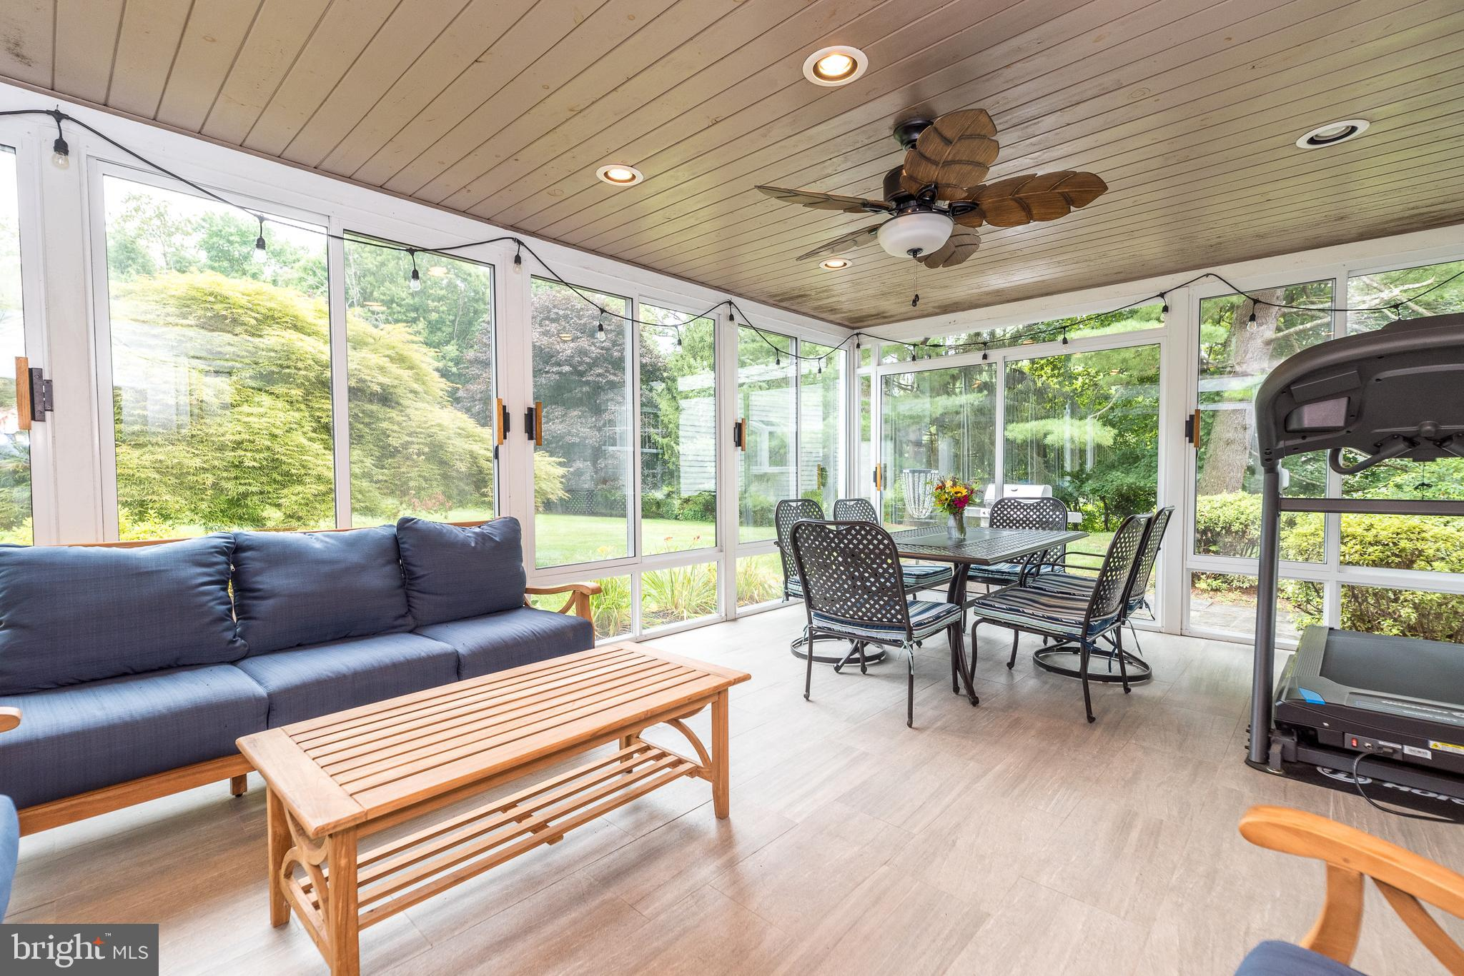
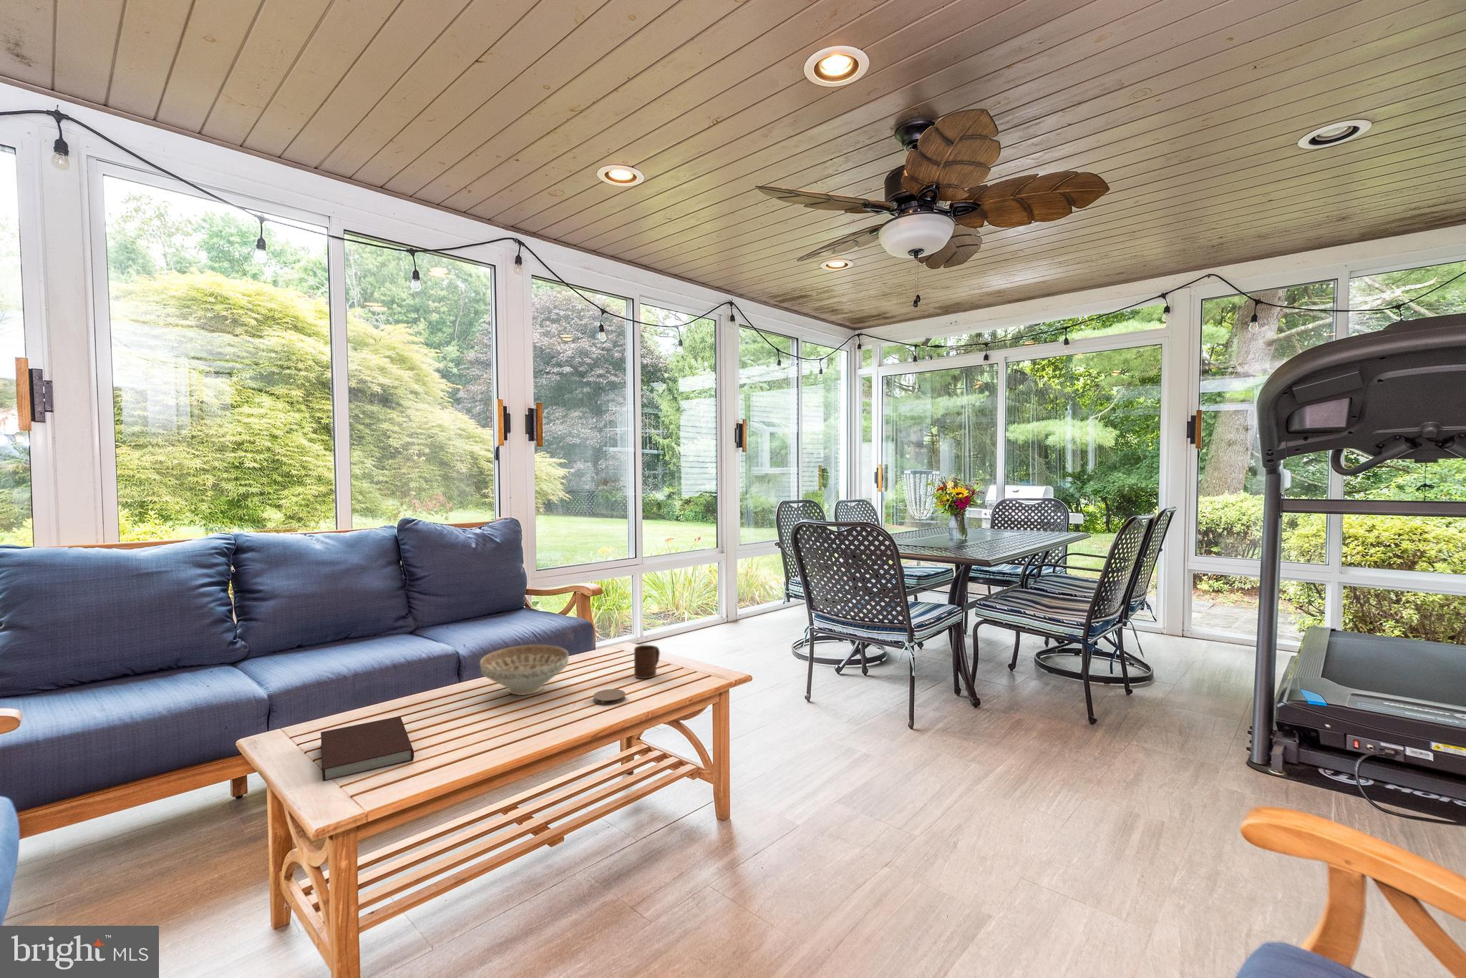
+ decorative bowl [479,644,569,696]
+ cup [633,645,660,680]
+ notebook [320,715,415,782]
+ coaster [593,689,627,705]
